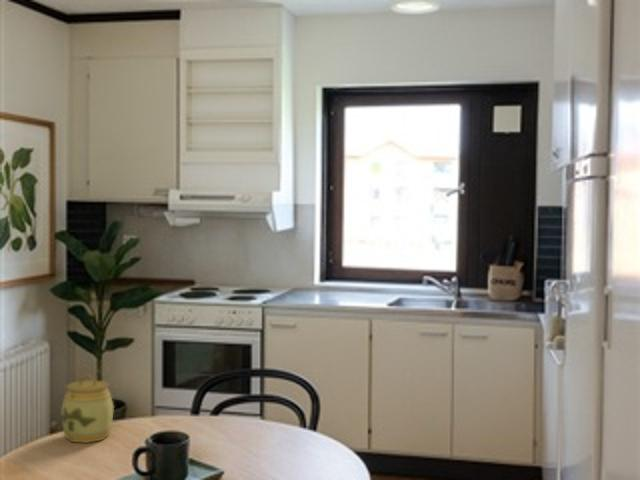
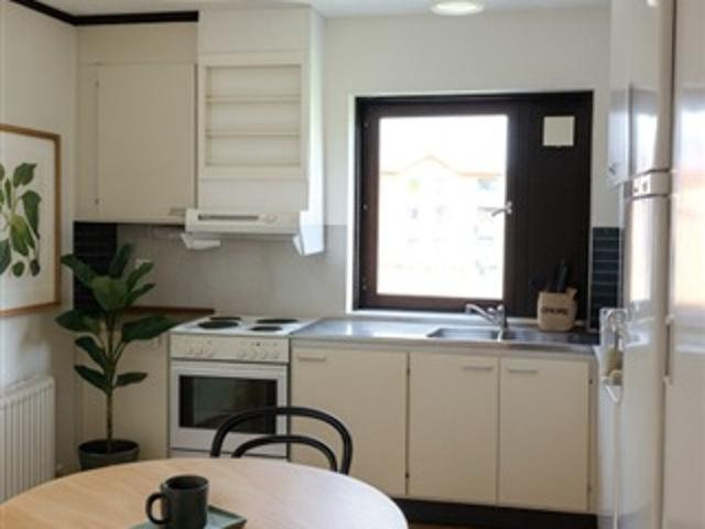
- jar [60,373,115,444]
